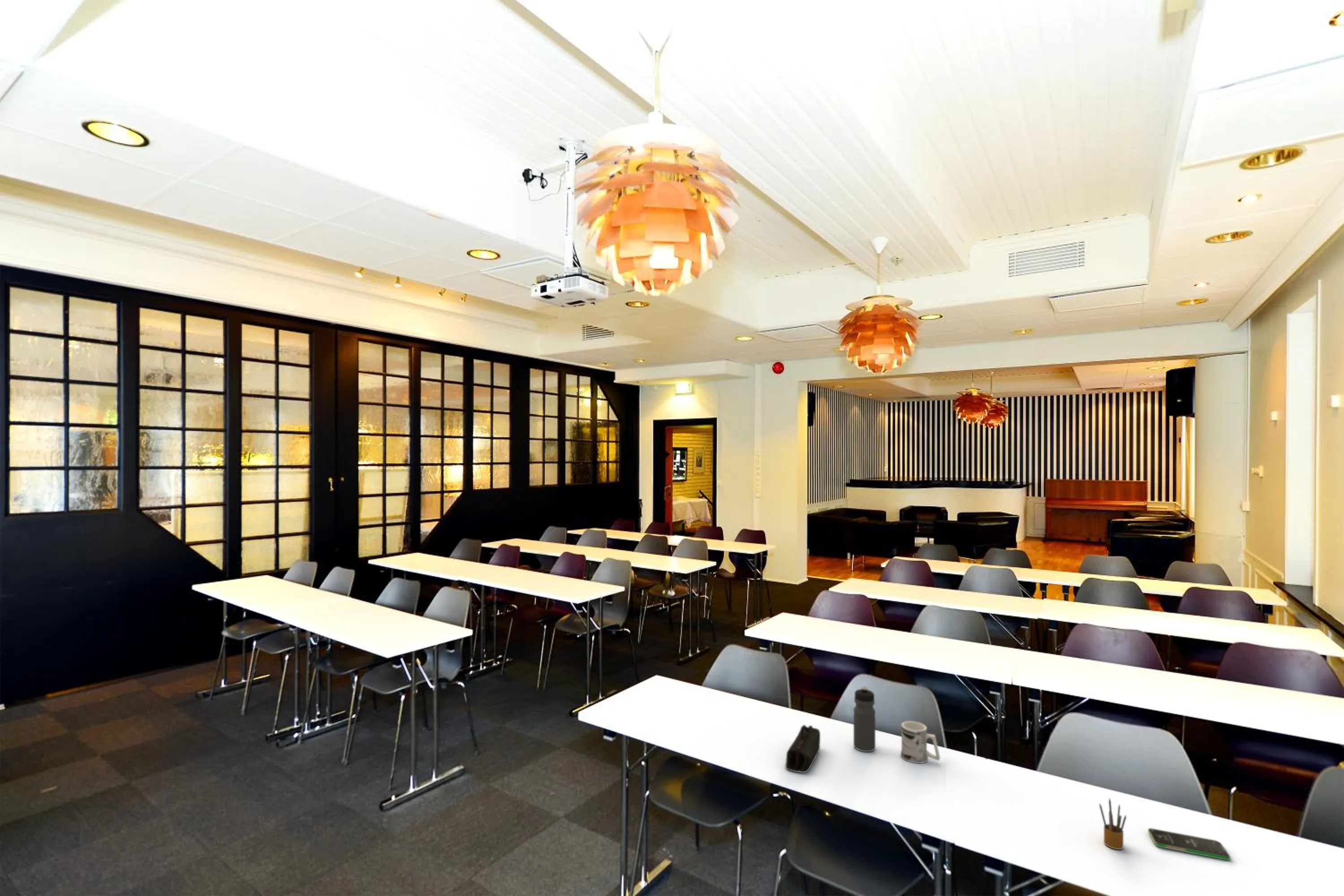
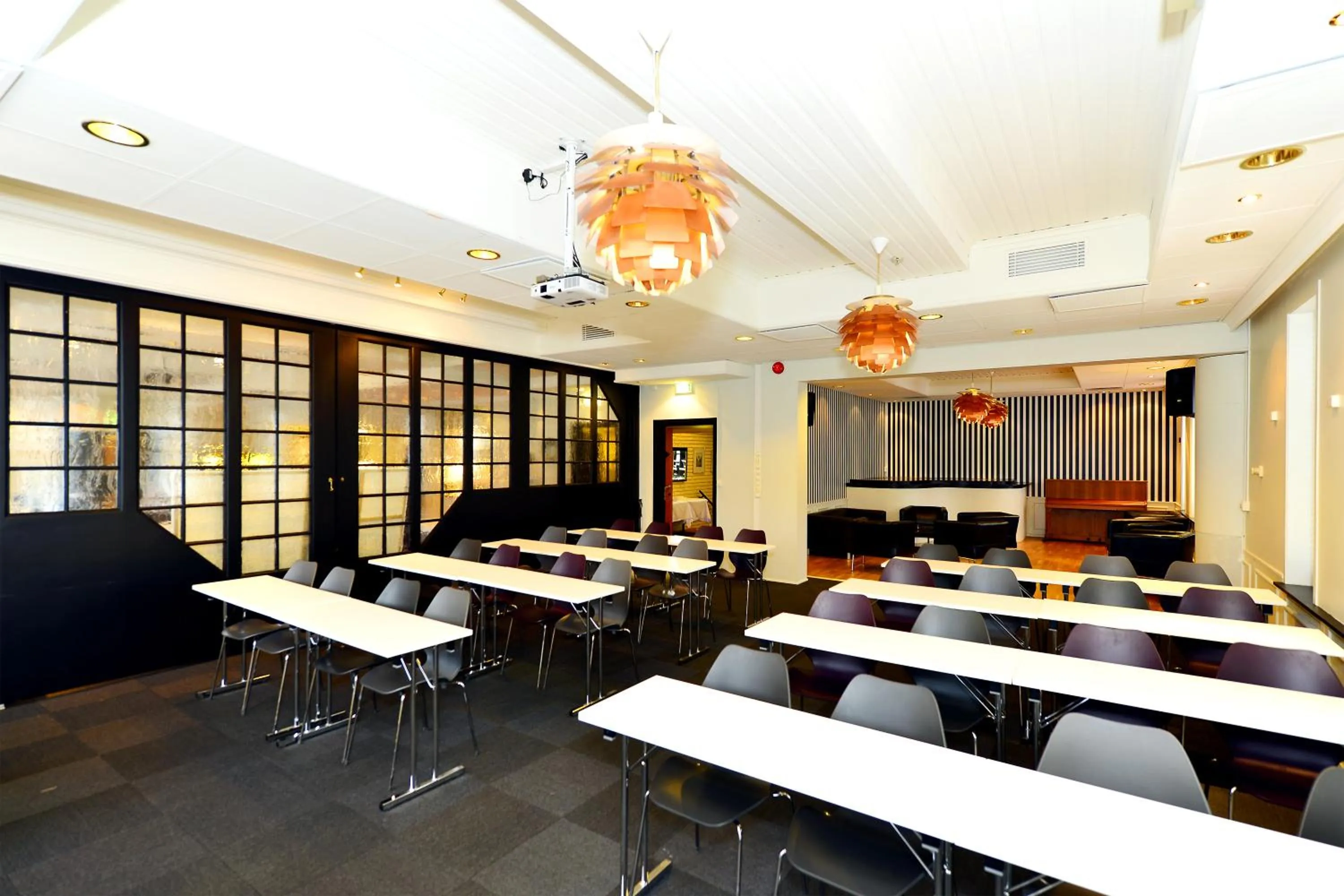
- pencil case [785,724,821,773]
- pencil box [1099,797,1127,850]
- smartphone [1147,828,1231,861]
- water bottle [853,686,876,752]
- mug [900,721,940,764]
